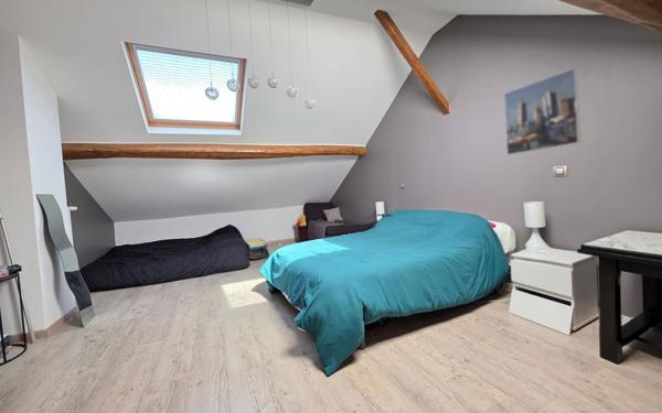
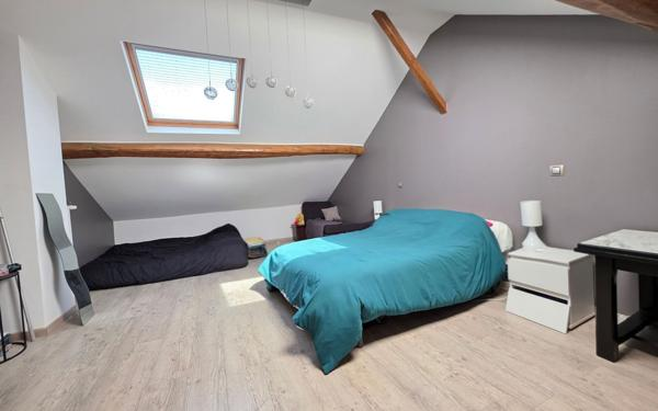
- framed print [503,67,581,156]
